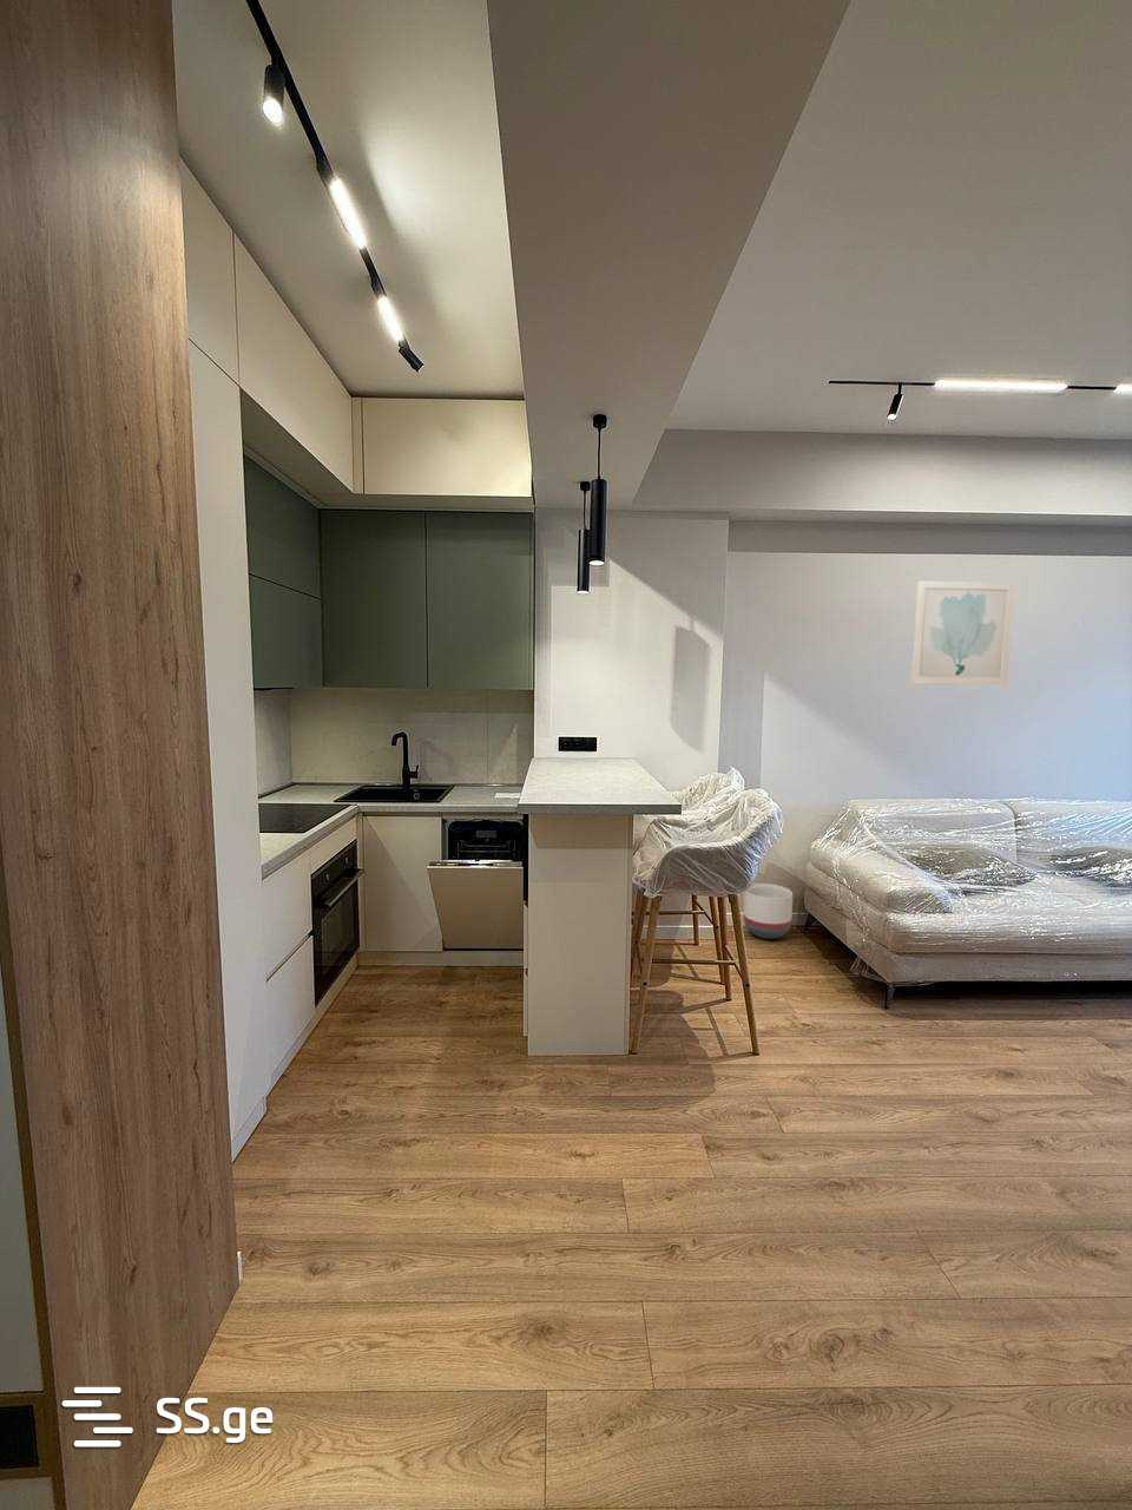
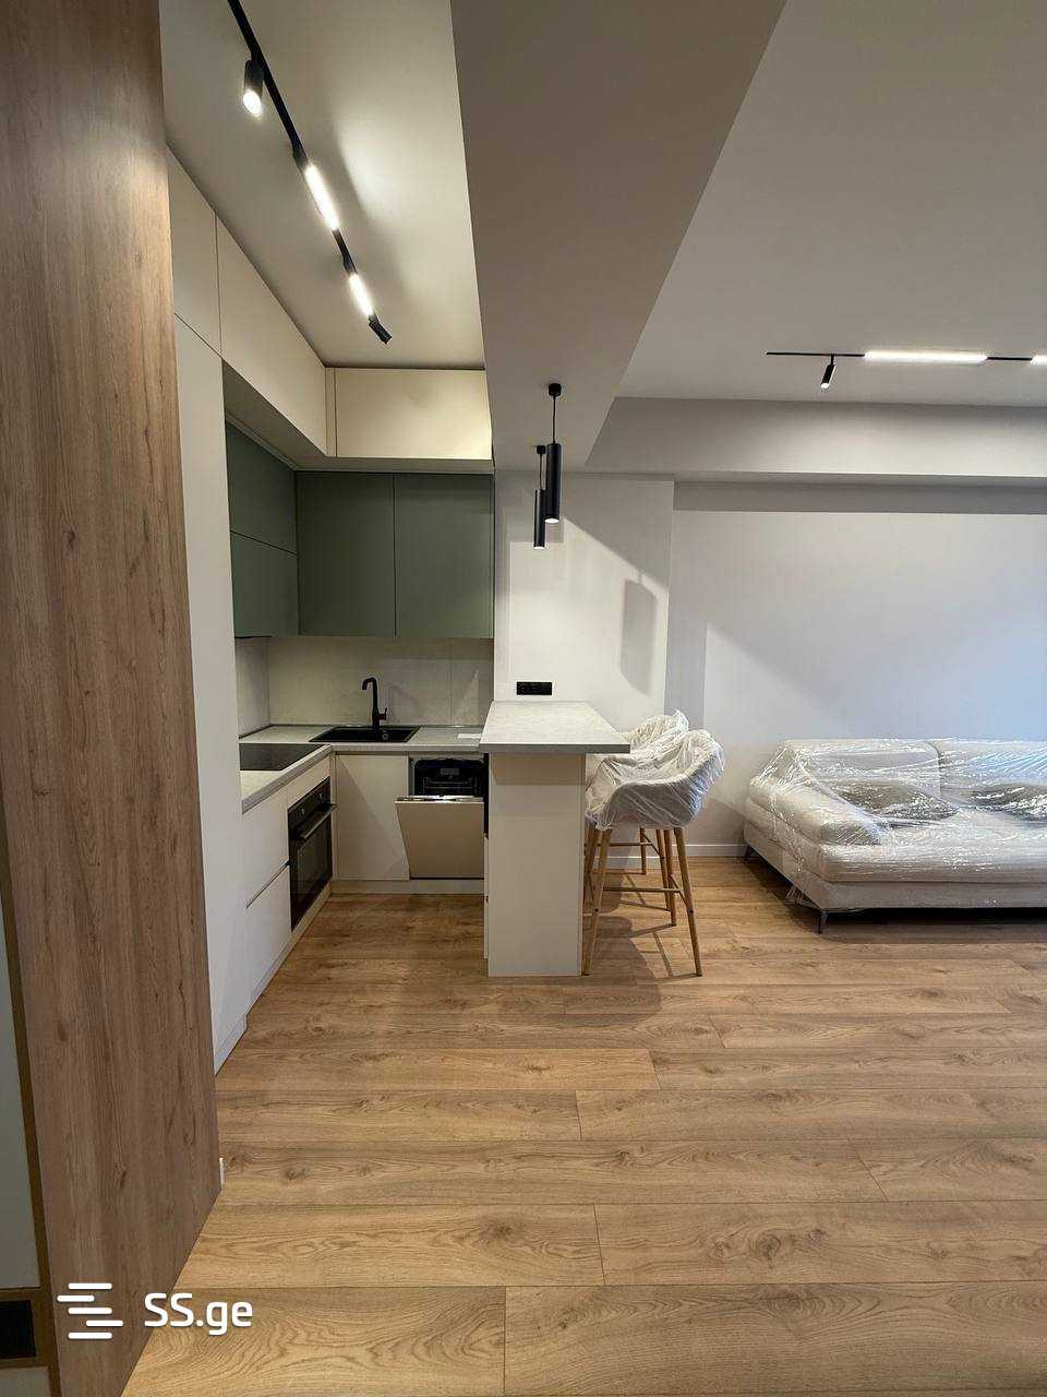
- planter [742,882,793,940]
- wall art [911,579,1017,685]
